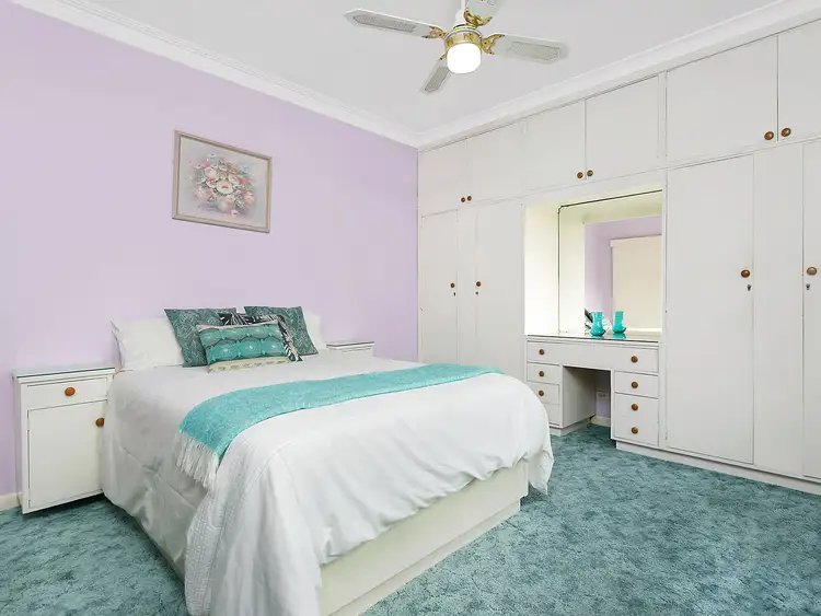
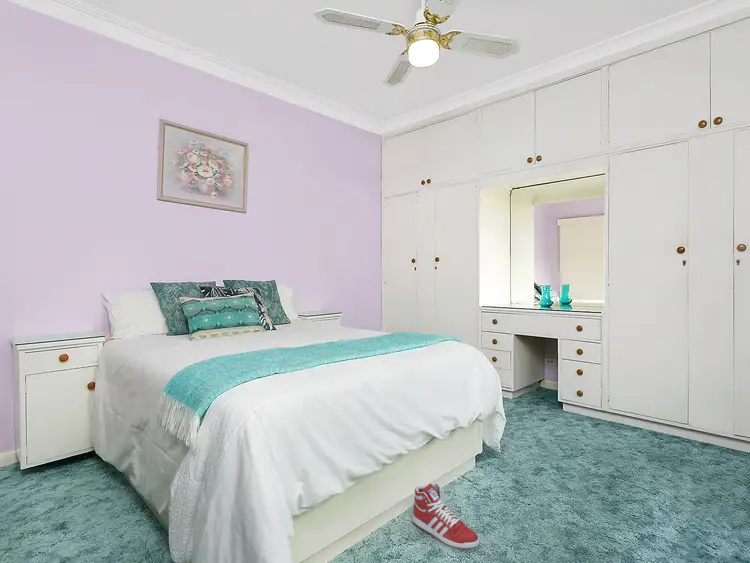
+ sneaker [412,482,481,550]
